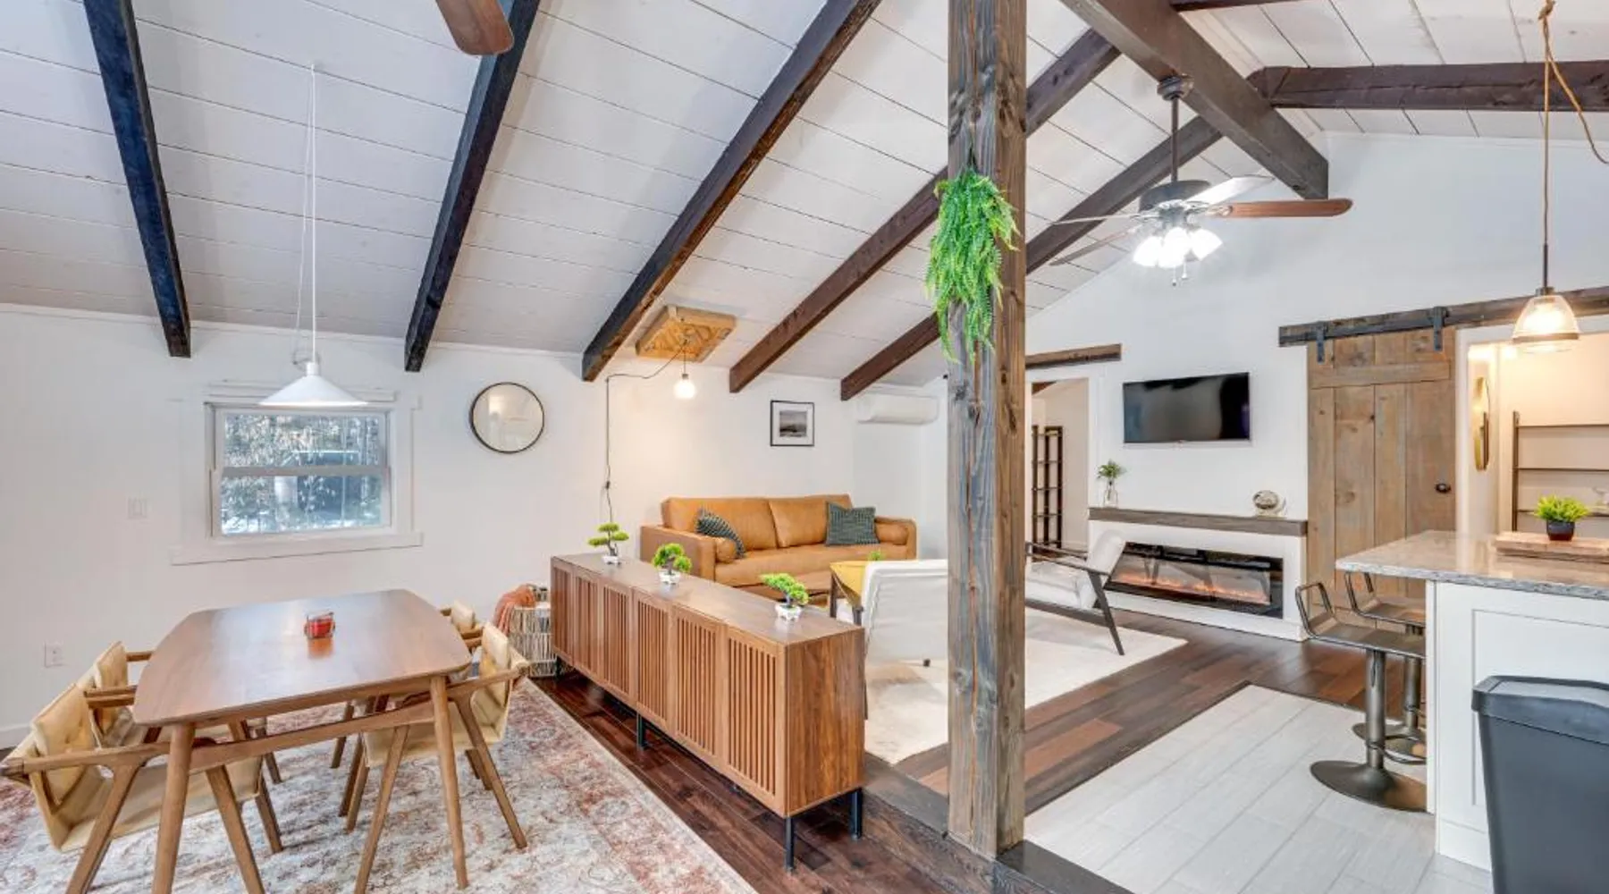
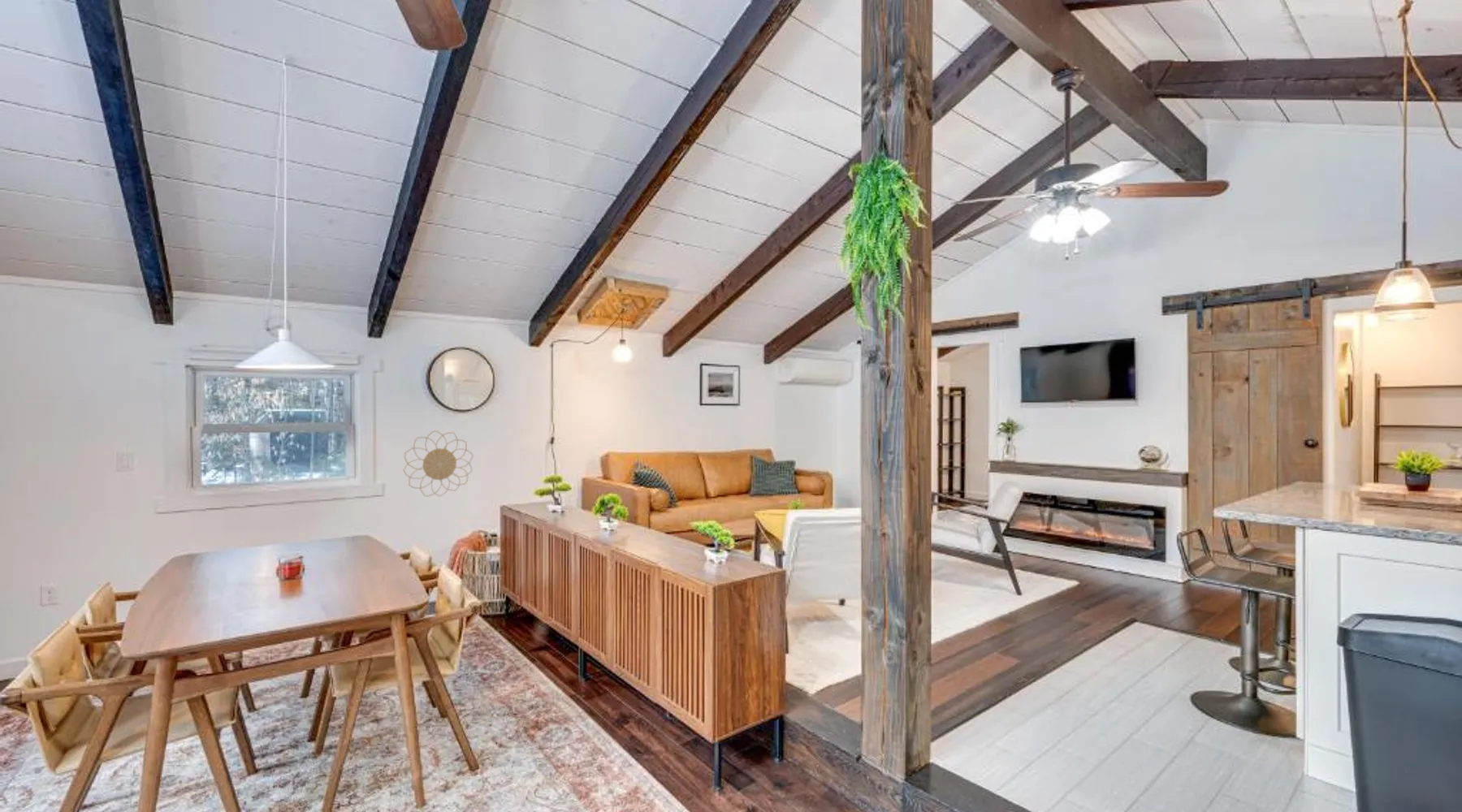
+ decorative wall piece [403,430,474,497]
